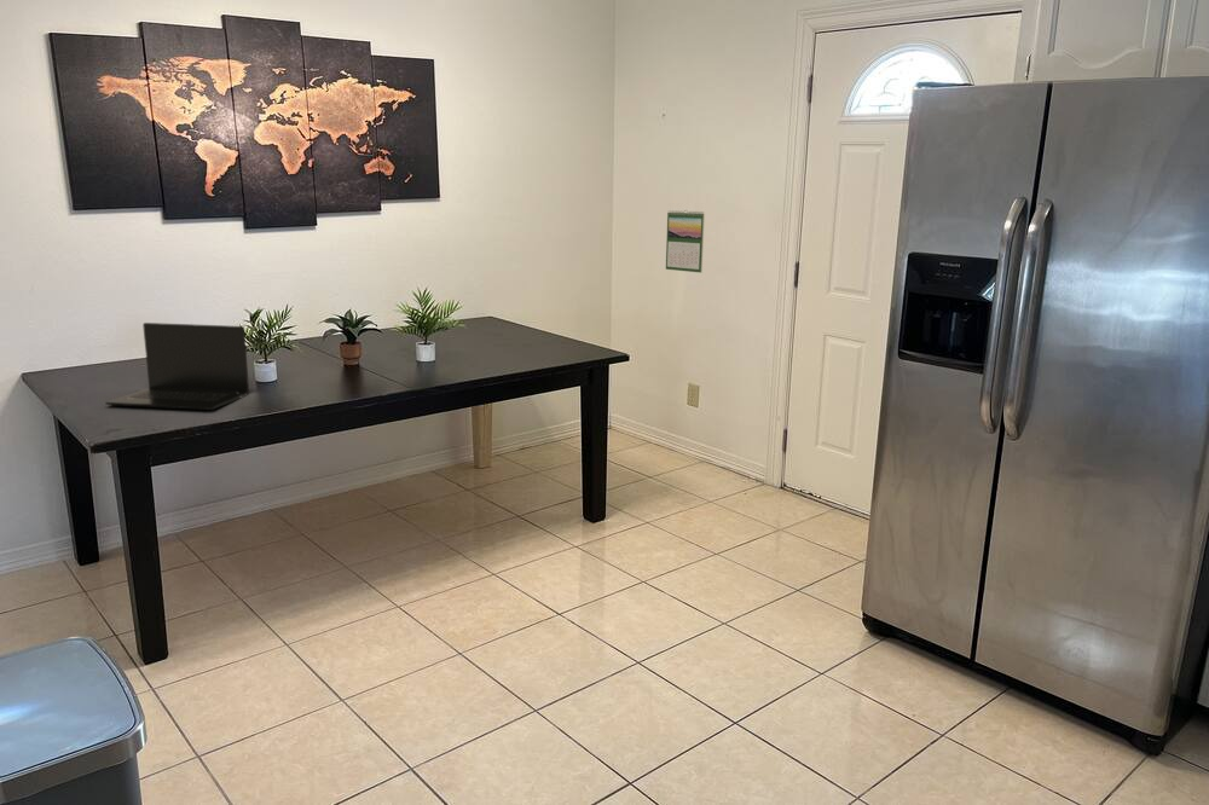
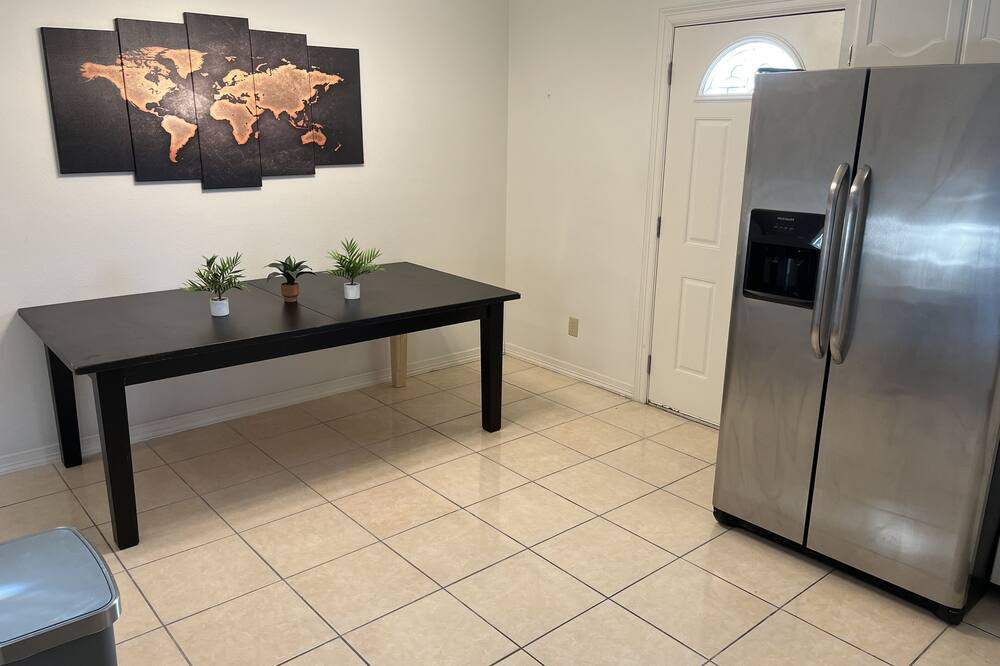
- laptop [104,322,250,411]
- calendar [665,209,706,273]
